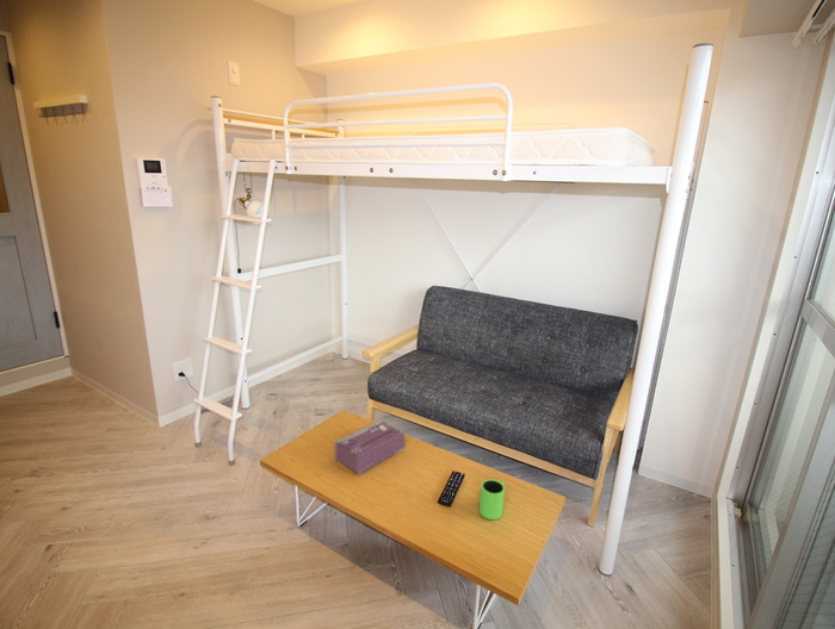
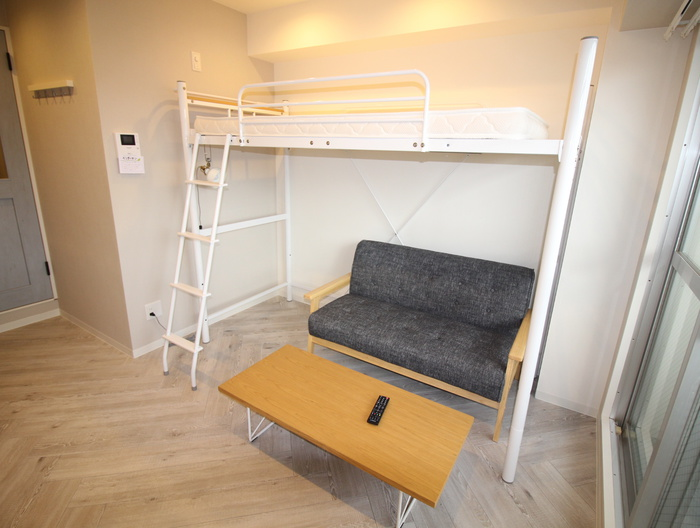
- tissue box [334,418,406,475]
- mug [478,479,506,521]
